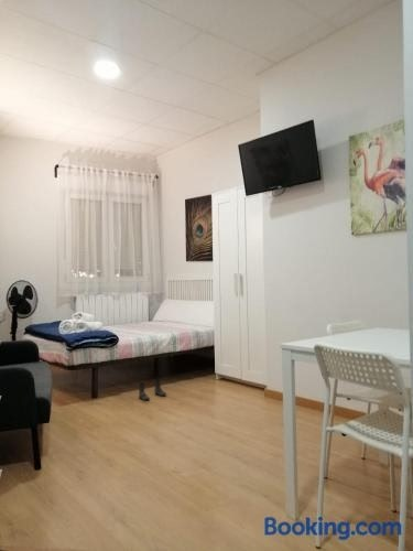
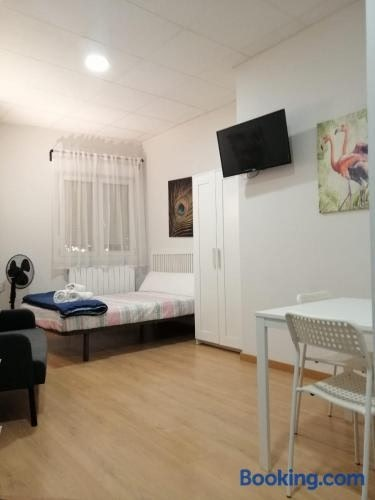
- boots [138,378,167,401]
